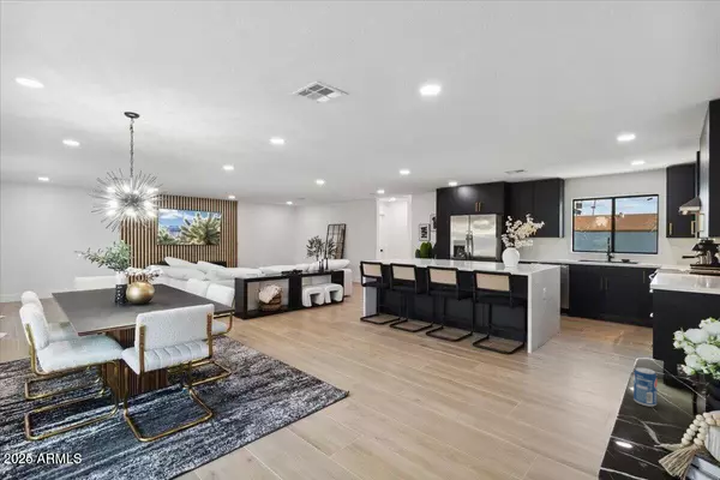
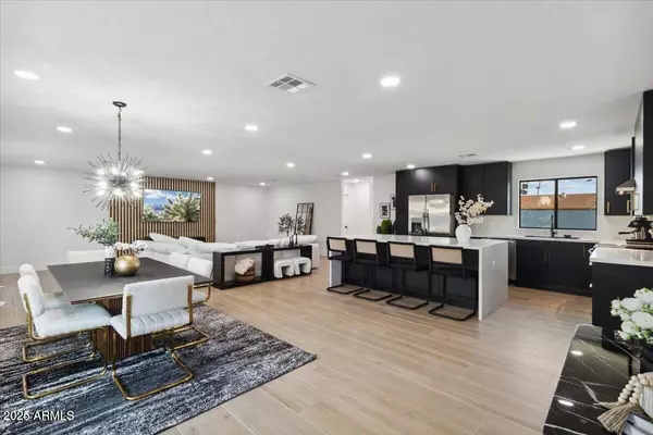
- beverage can [632,366,658,408]
